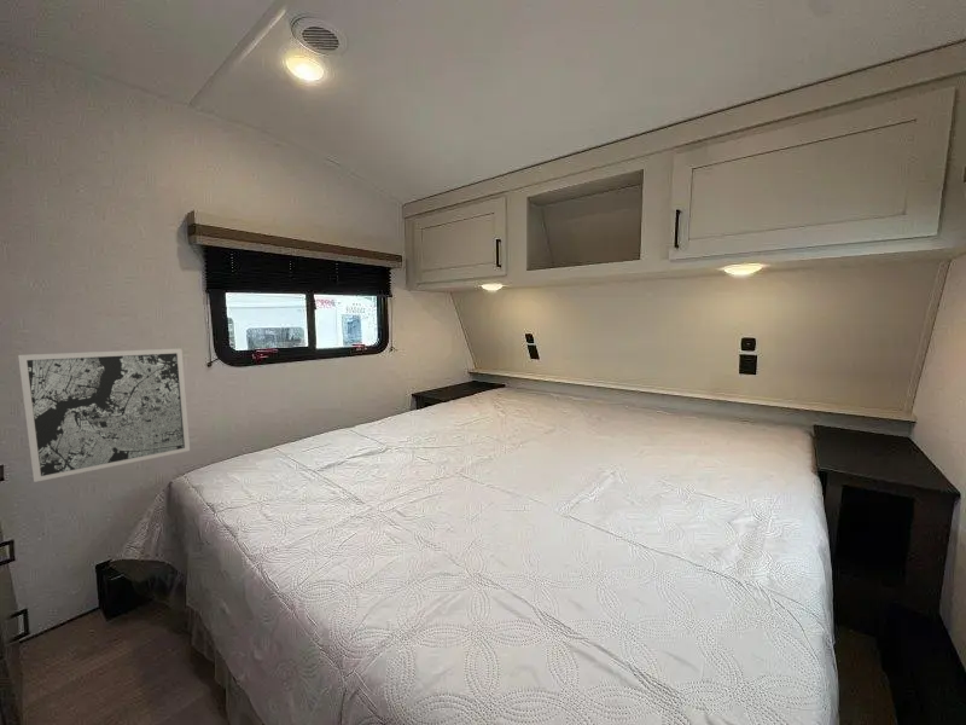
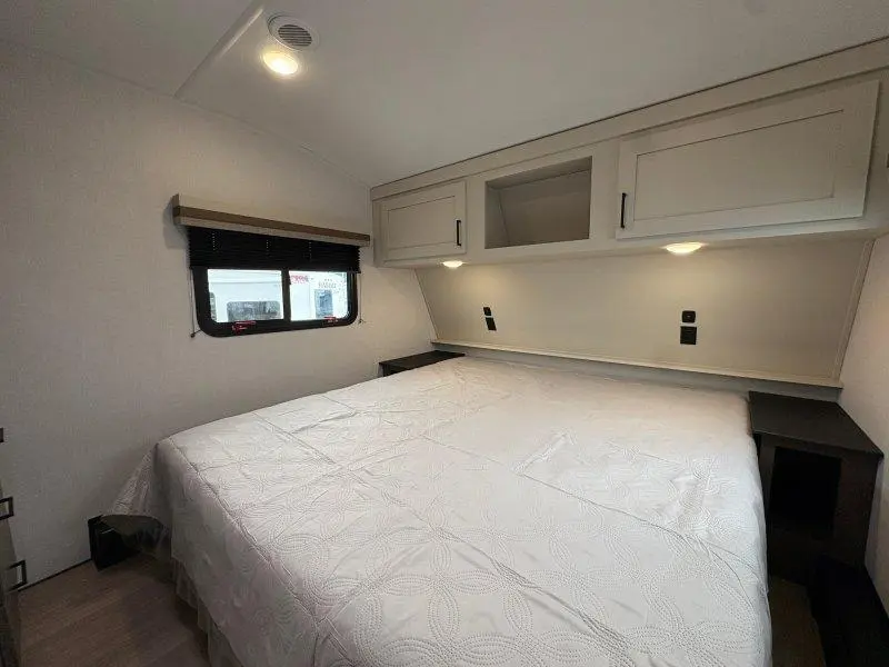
- wall art [17,348,191,483]
